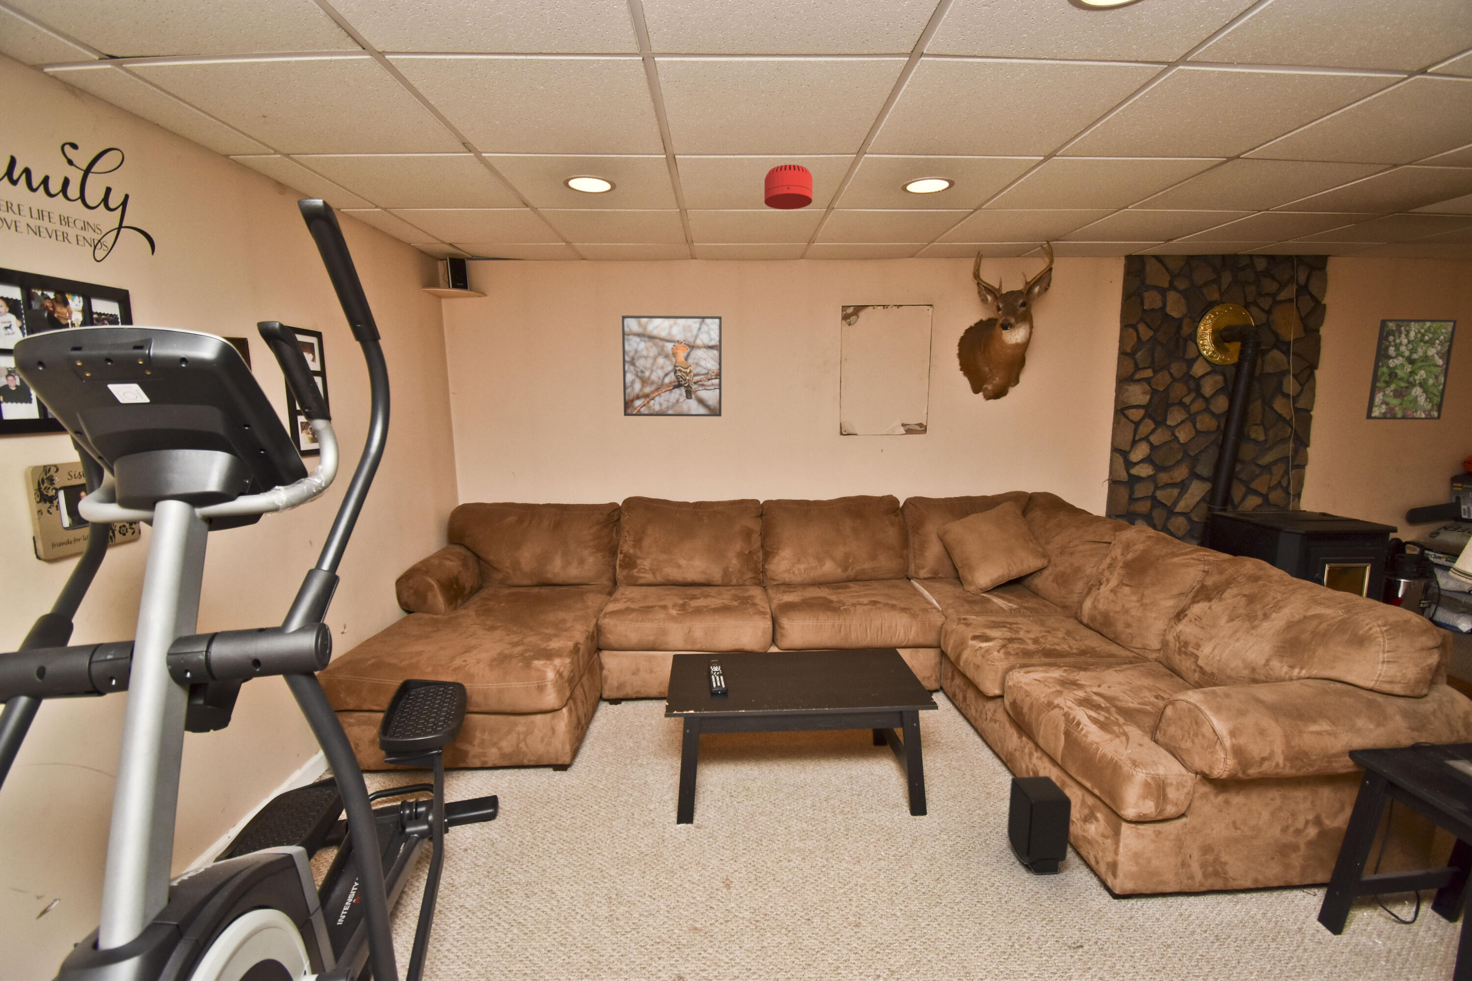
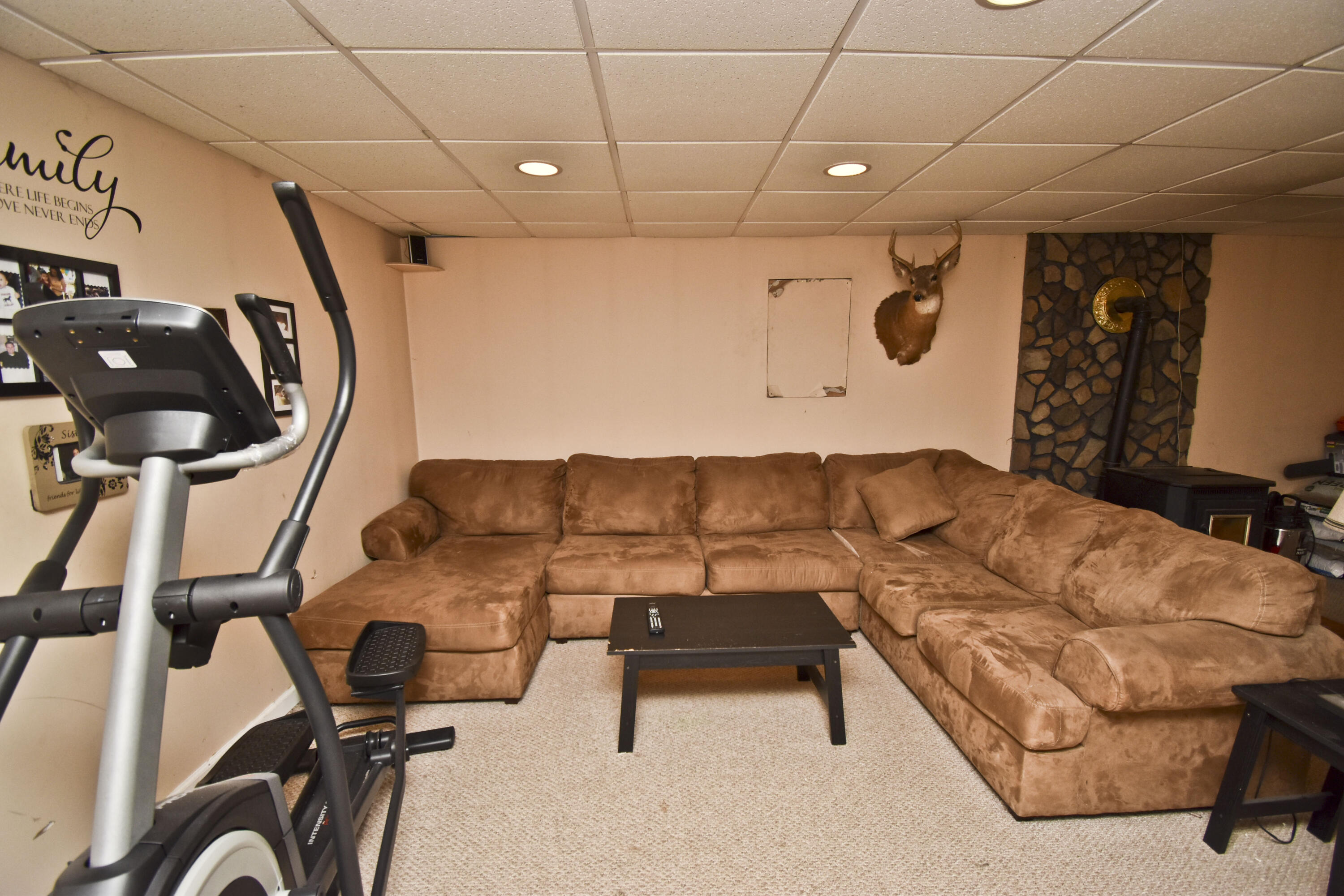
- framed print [1365,319,1458,420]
- speaker [1007,775,1072,875]
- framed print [621,314,722,417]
- smoke detector [764,164,813,210]
